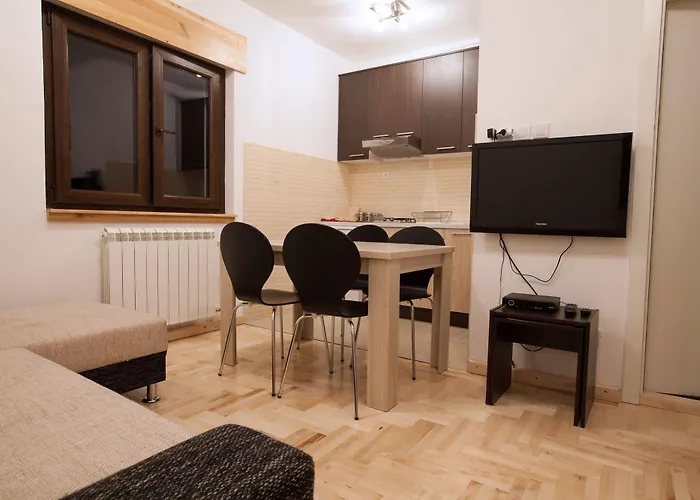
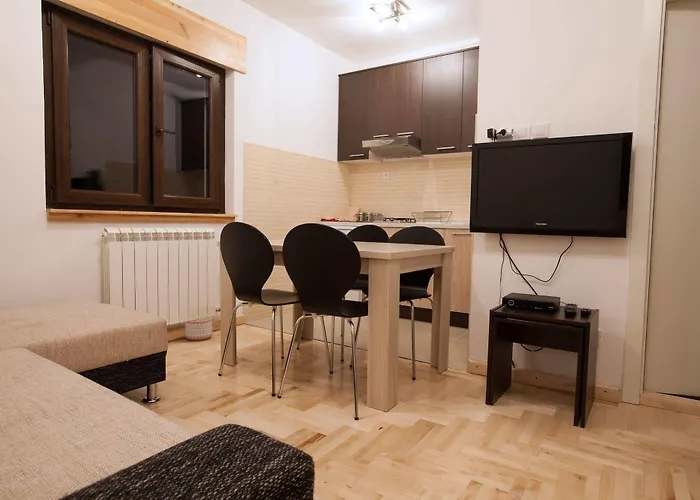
+ planter [184,315,213,342]
